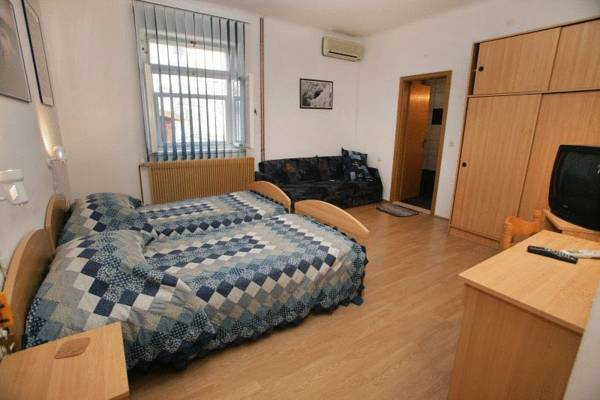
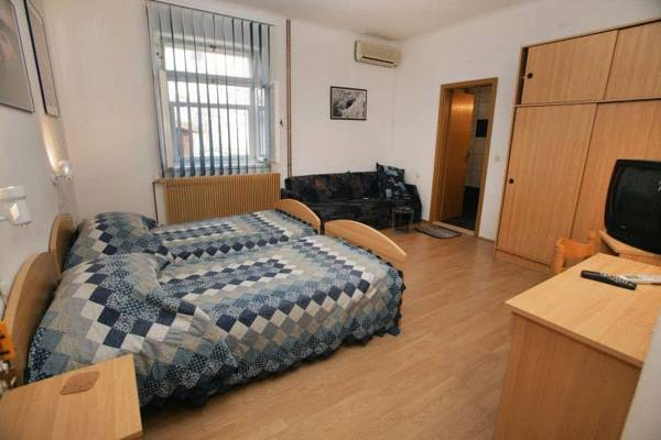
+ waste bin [391,207,415,234]
